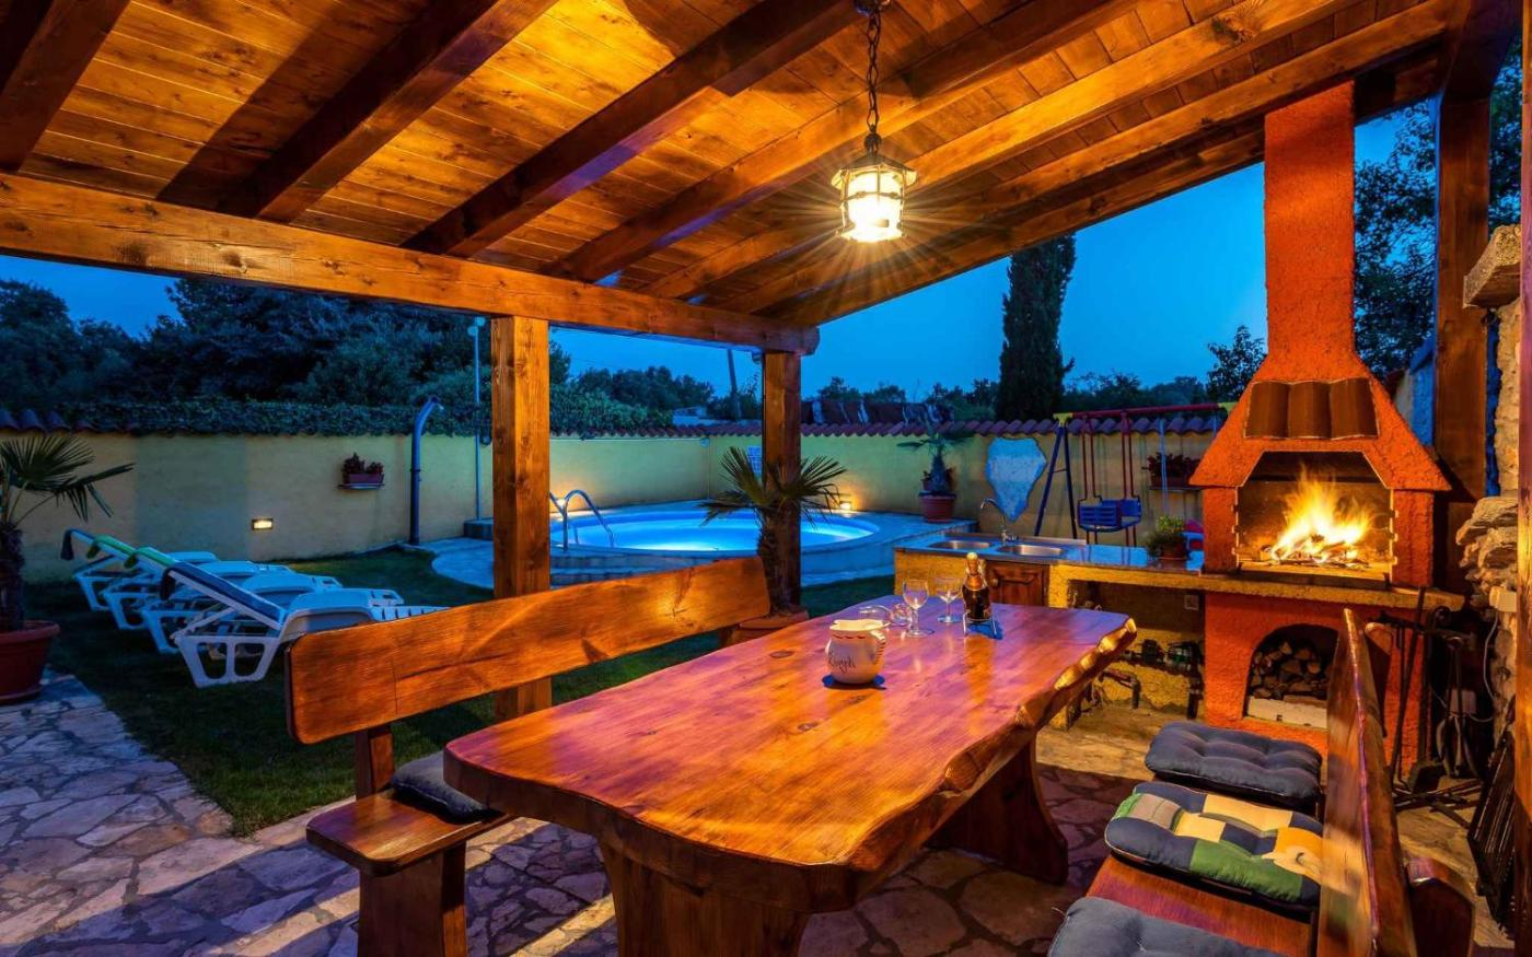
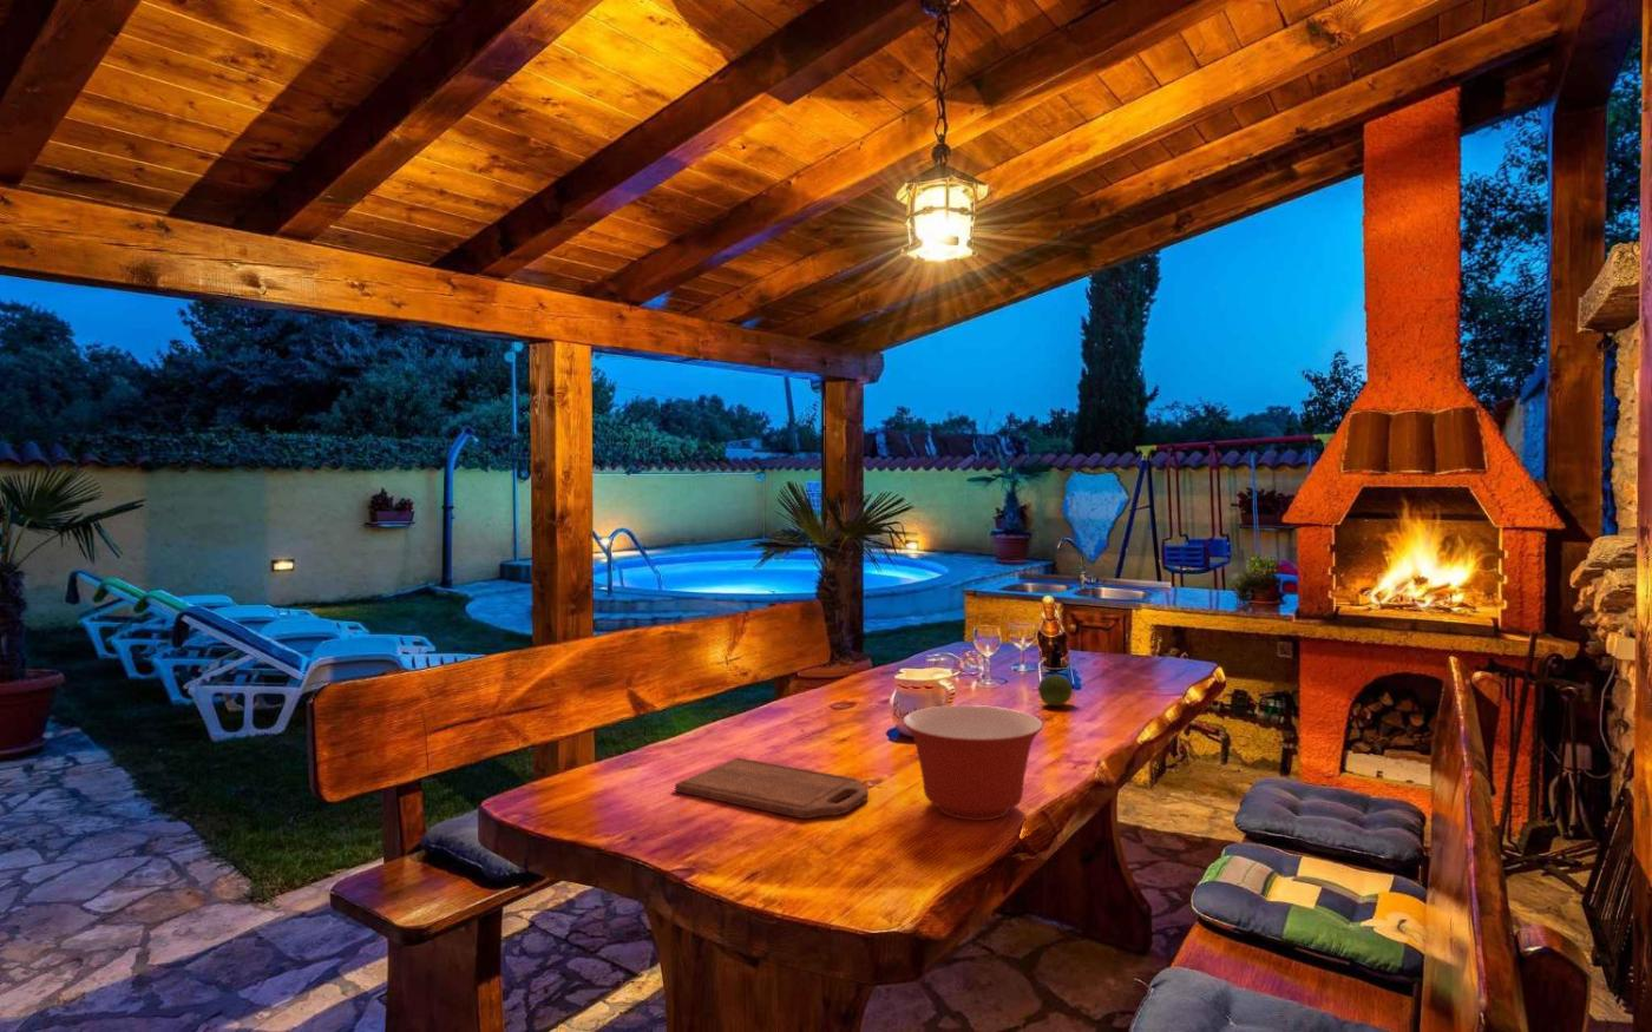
+ fruit [1036,673,1074,706]
+ mixing bowl [902,704,1044,822]
+ cutting board [674,756,869,819]
